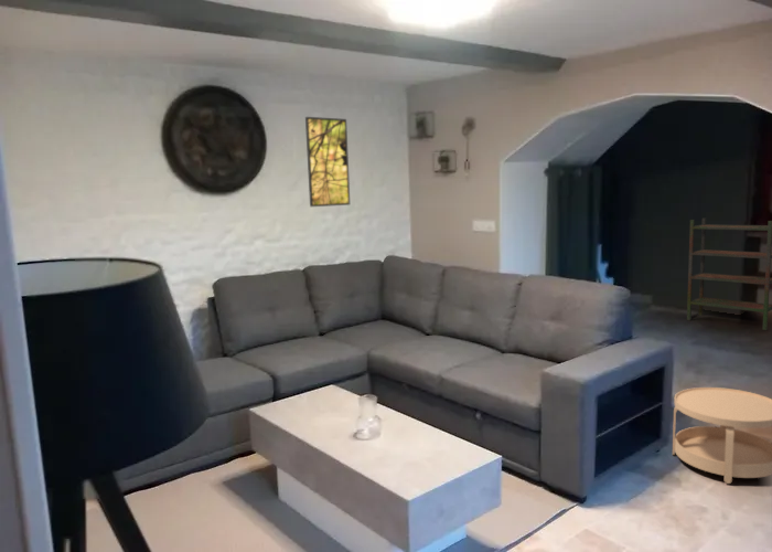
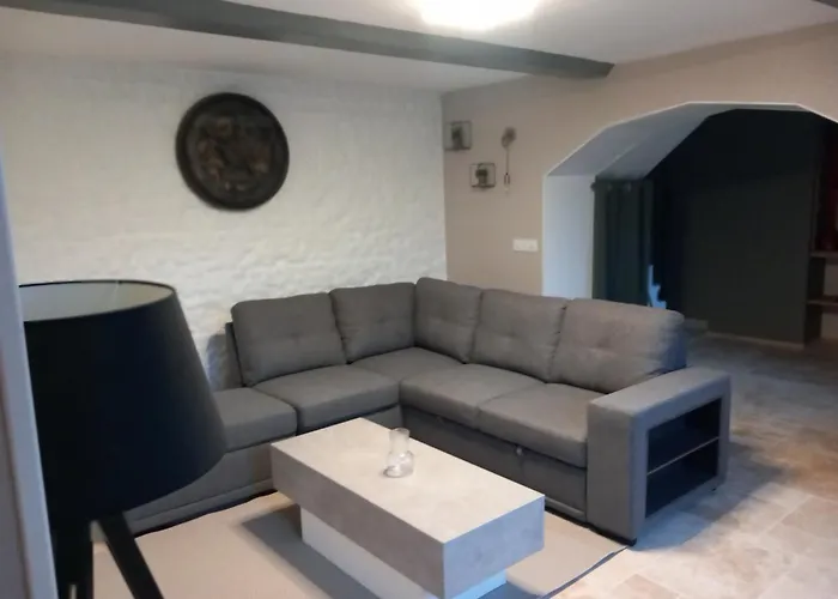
- bookshelf [686,217,772,331]
- side table [672,386,772,485]
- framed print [304,116,351,208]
